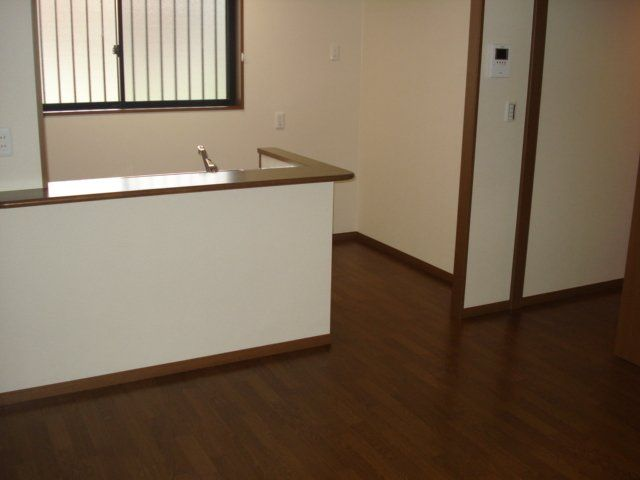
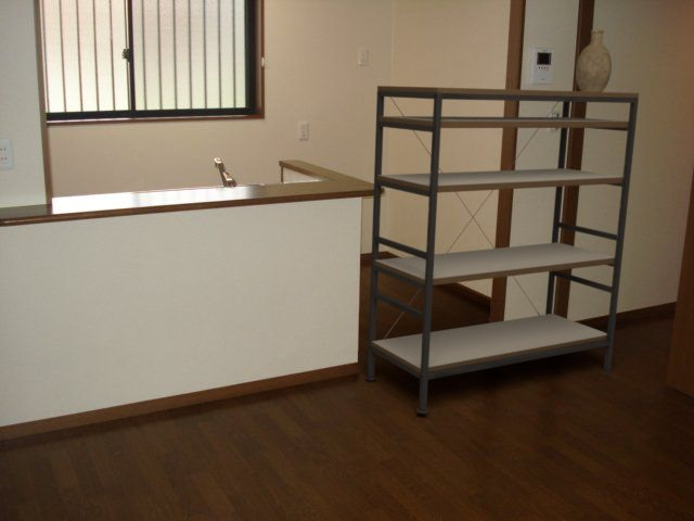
+ shelving unit [364,85,640,415]
+ decorative vase [575,28,613,92]
